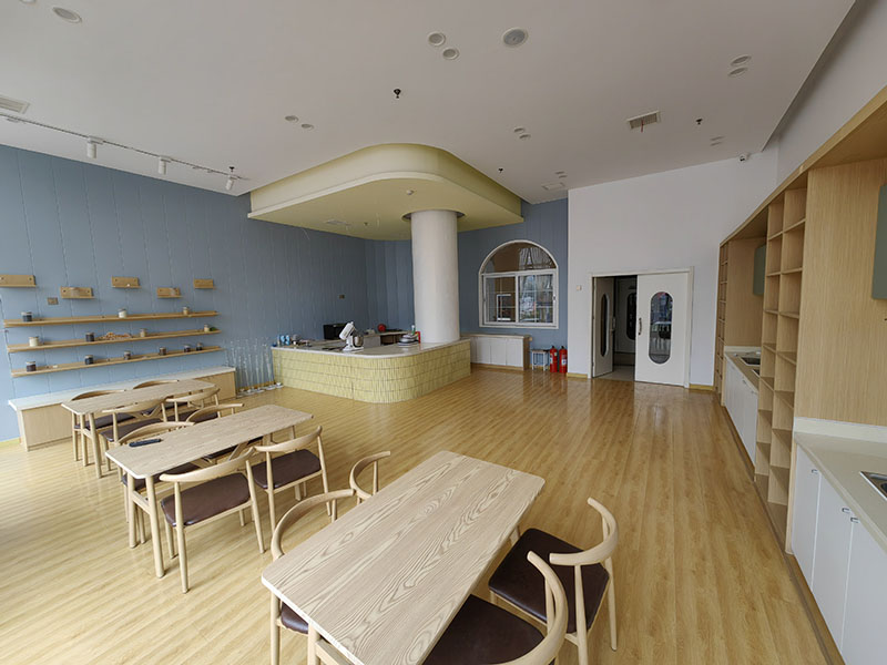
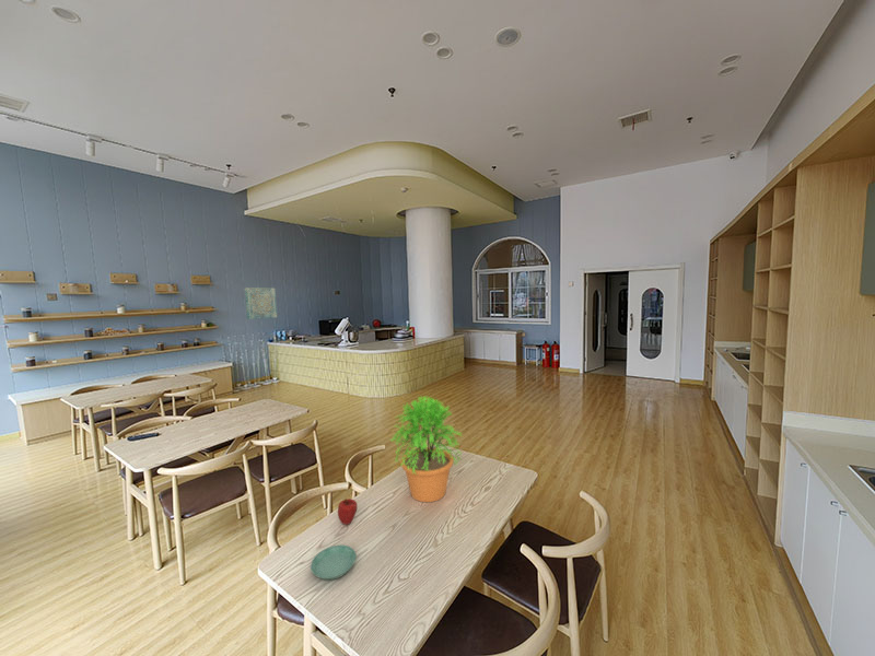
+ apple [337,497,358,526]
+ wall art [244,286,278,320]
+ potted plant [390,395,464,503]
+ saucer [310,544,357,582]
